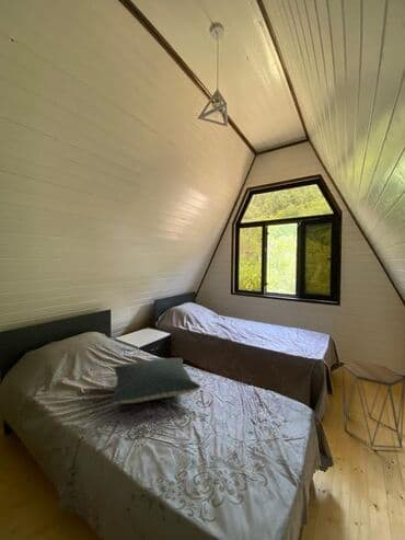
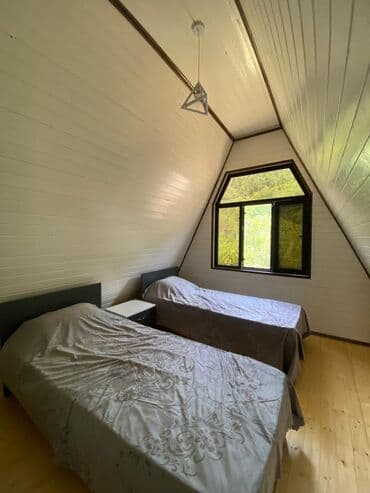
- pillow [107,357,201,405]
- side table [340,360,405,449]
